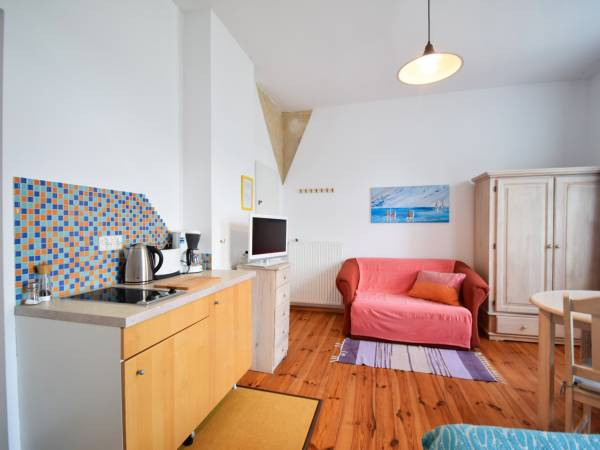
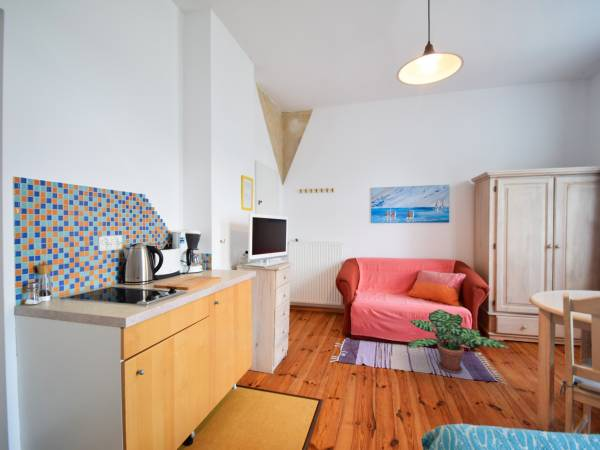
+ potted plant [407,308,510,374]
